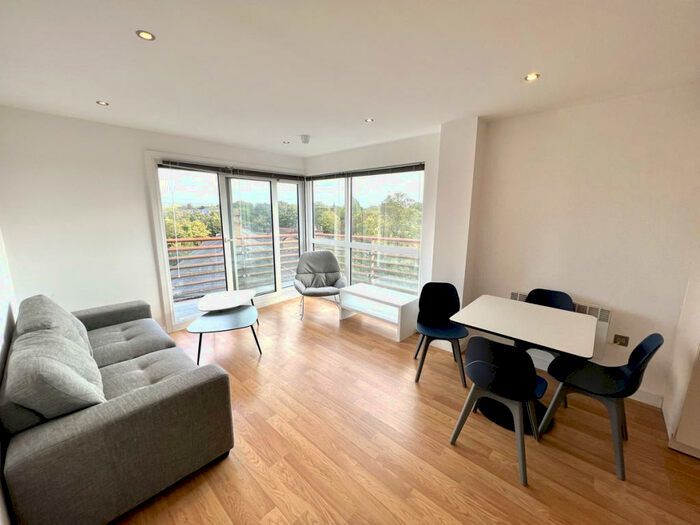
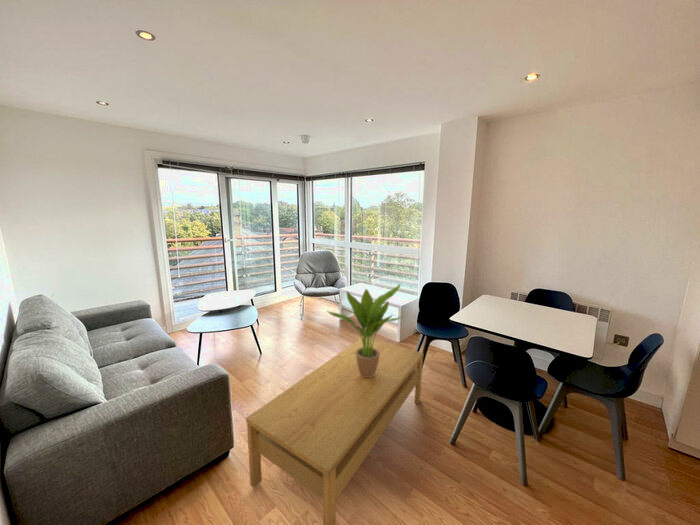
+ coffee table [245,336,425,525]
+ potted plant [325,283,404,377]
